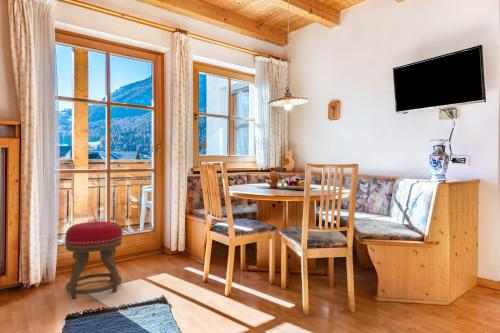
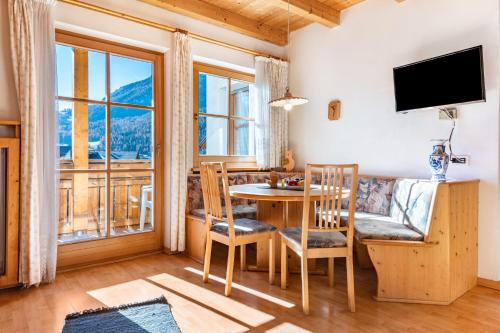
- stool [64,220,123,299]
